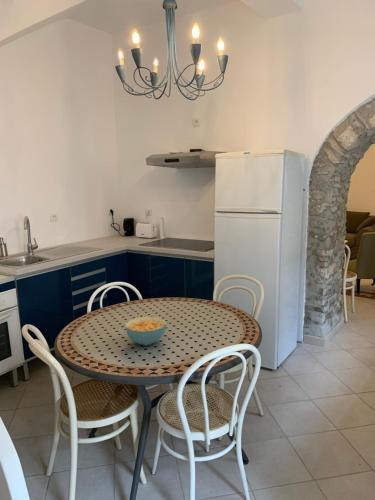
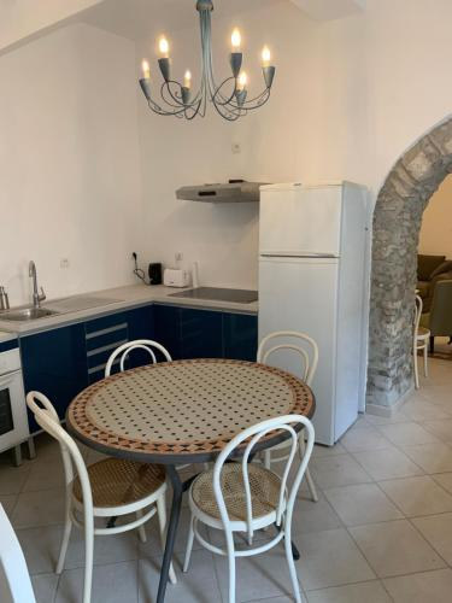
- cereal bowl [124,316,167,346]
